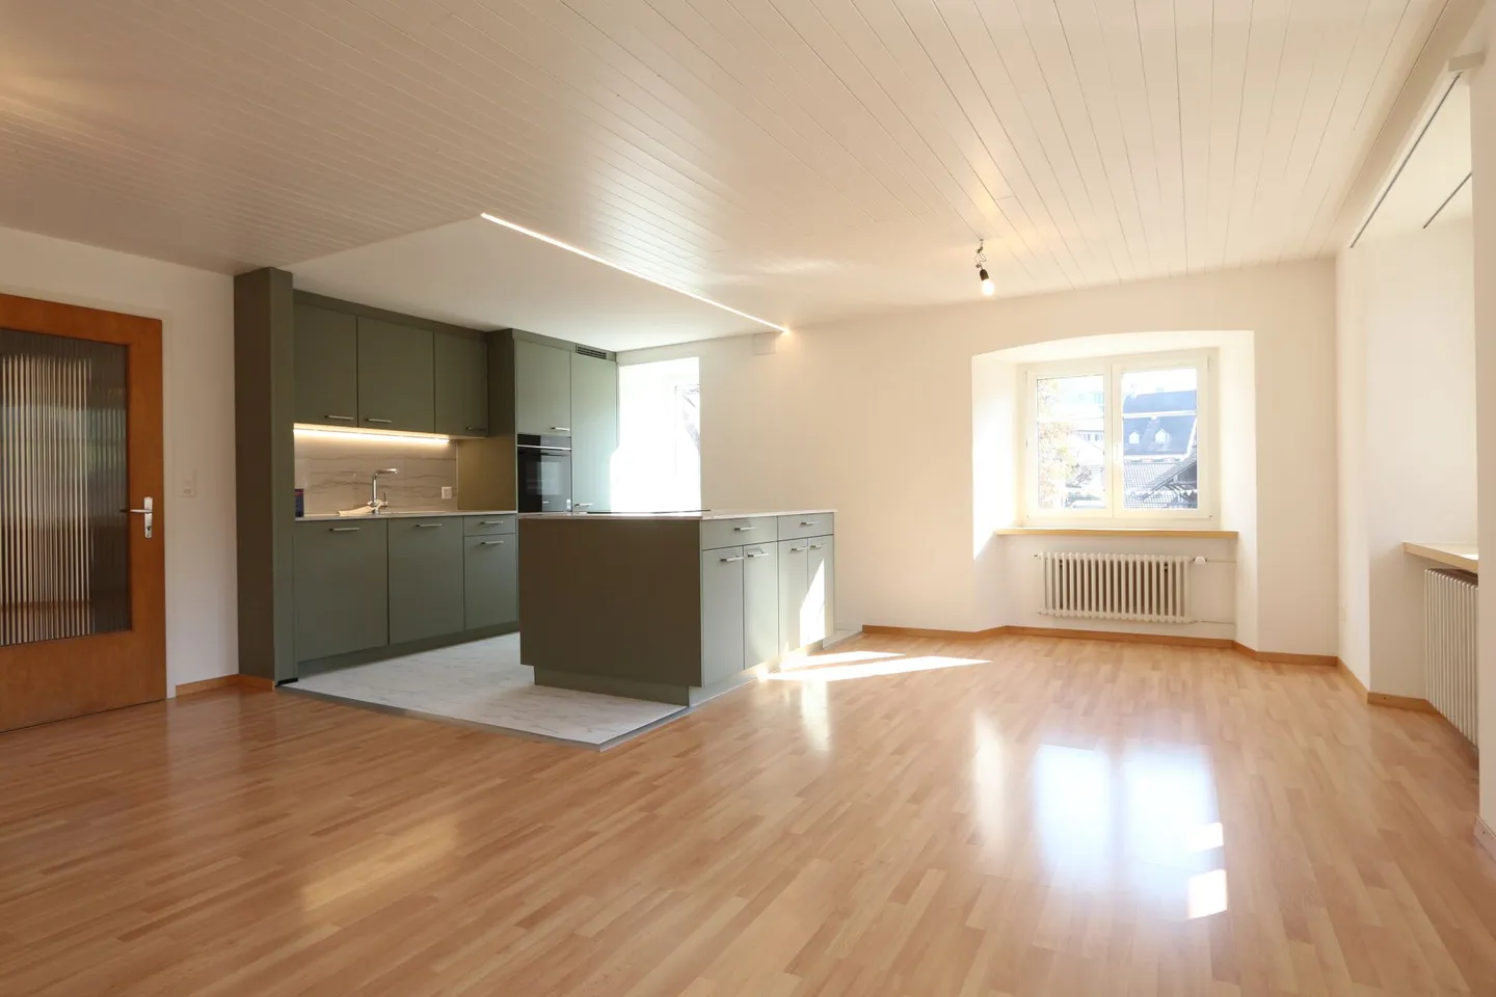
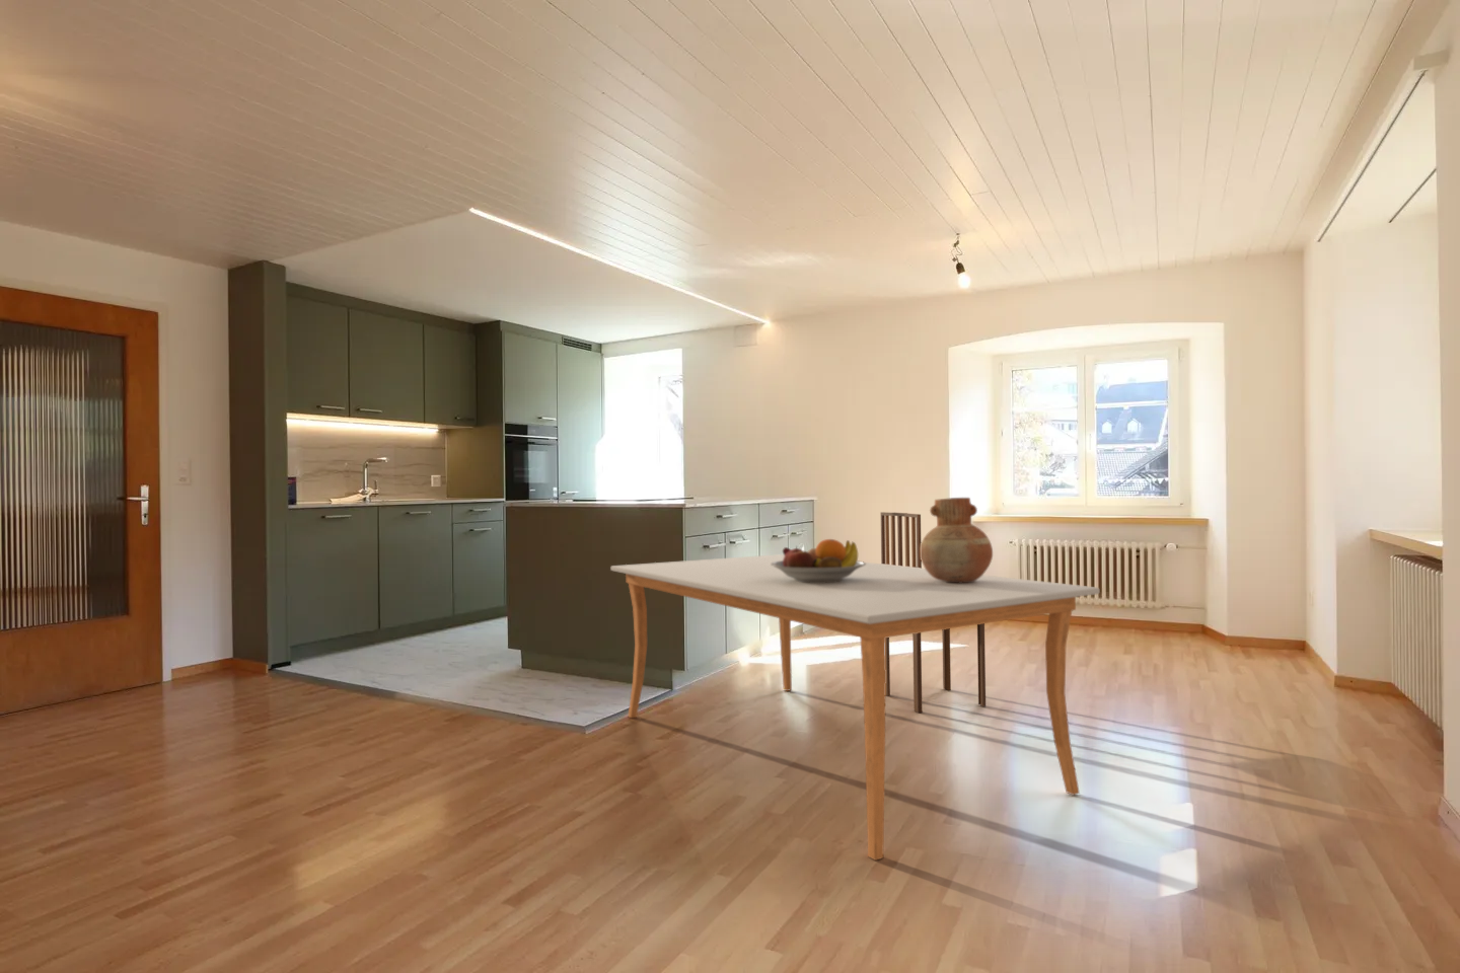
+ dining chair [880,510,986,713]
+ dining table [609,554,1100,861]
+ fruit bowl [770,539,866,583]
+ vase [920,496,994,583]
